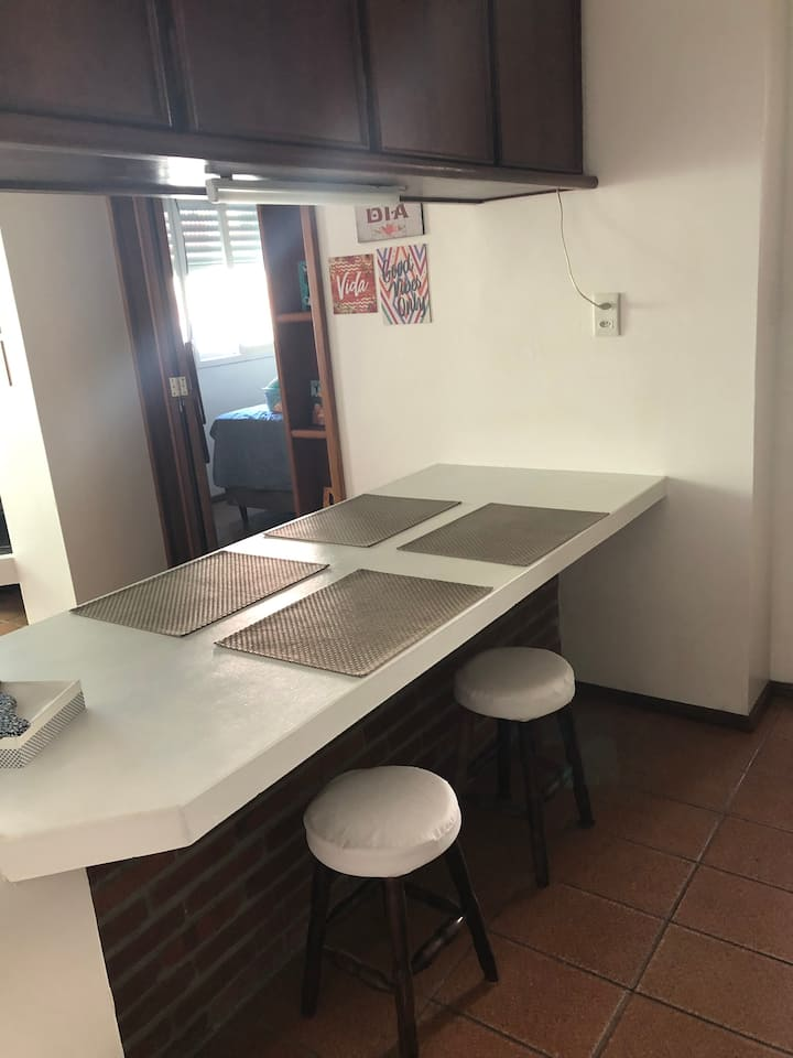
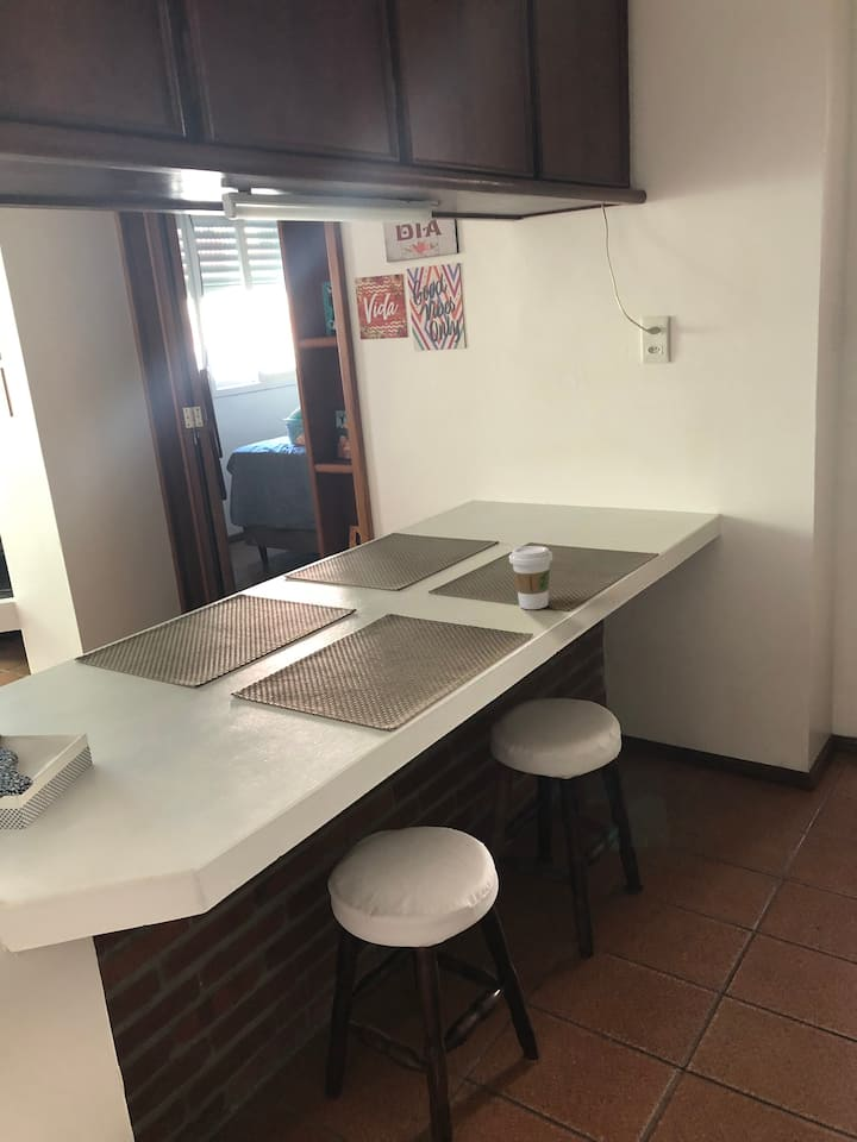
+ coffee cup [508,545,553,610]
